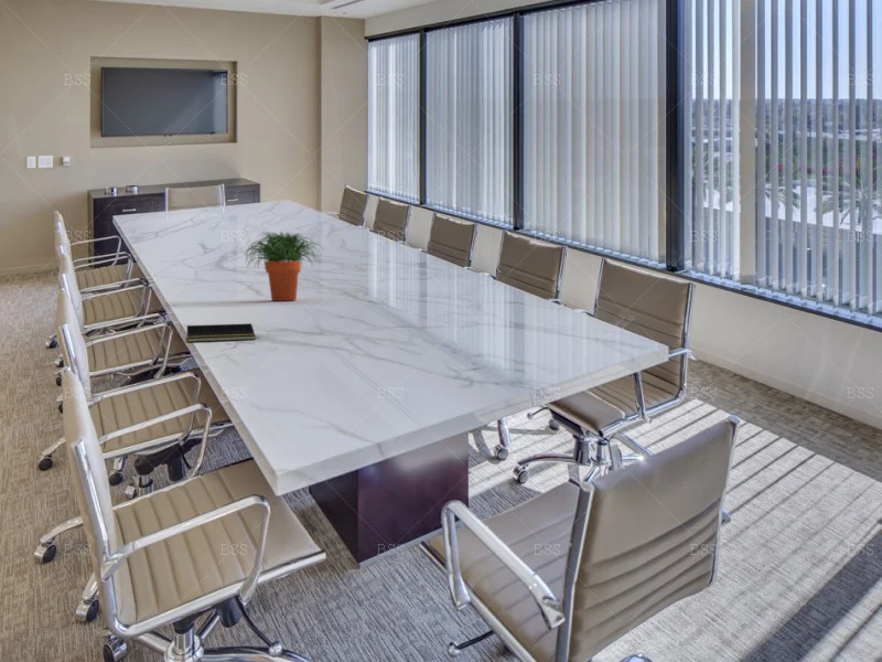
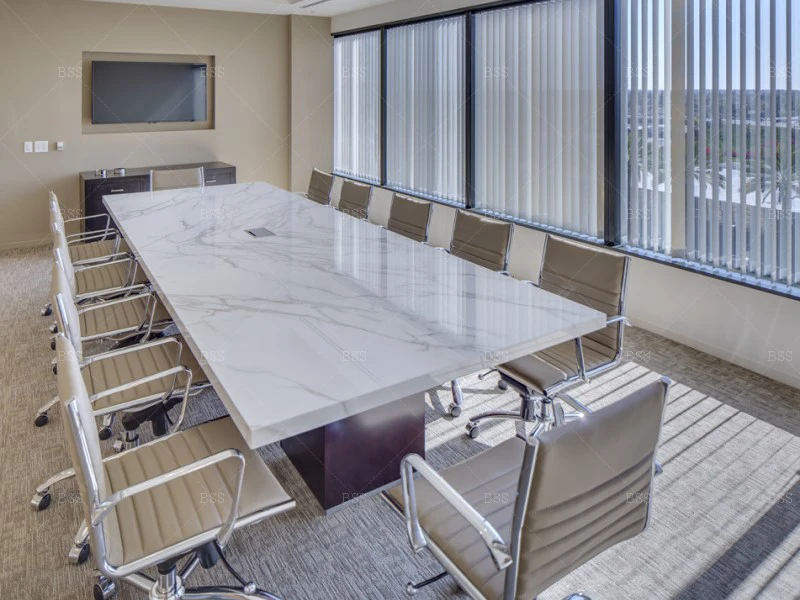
- notepad [185,322,257,343]
- potted plant [241,231,324,302]
